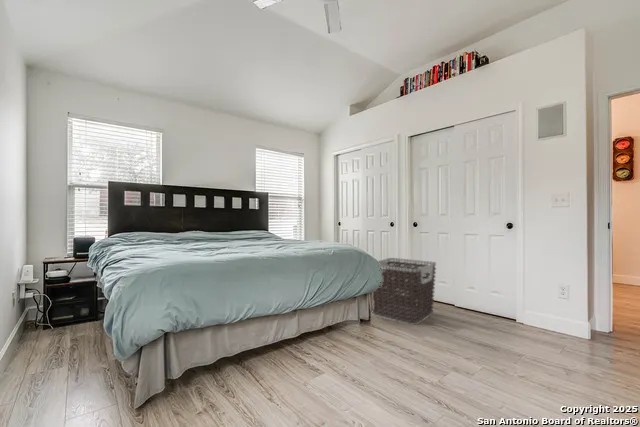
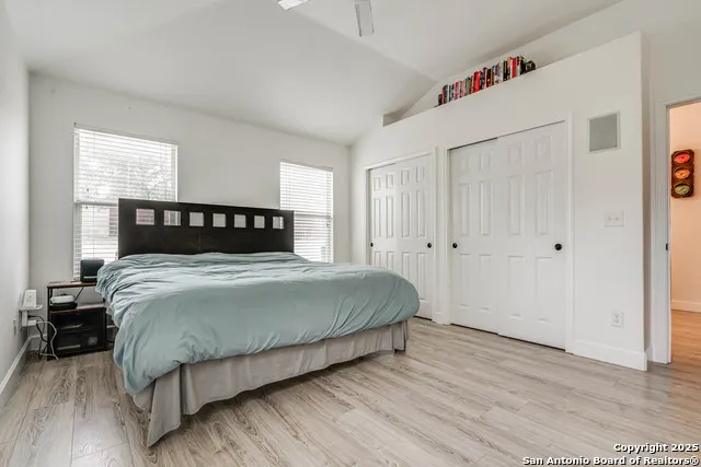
- clothes hamper [371,257,437,326]
